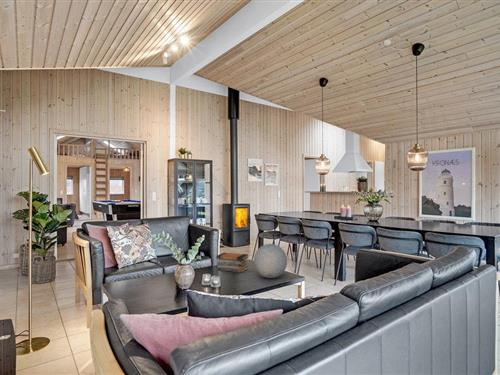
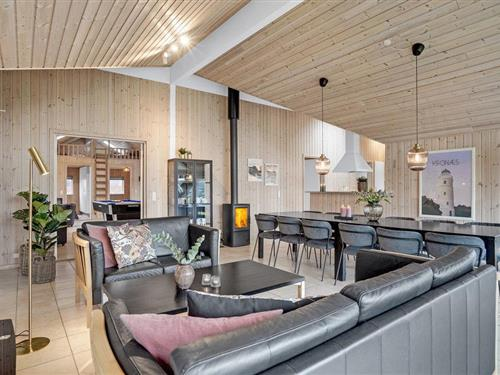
- book stack [216,252,250,274]
- decorative orb [253,243,288,279]
